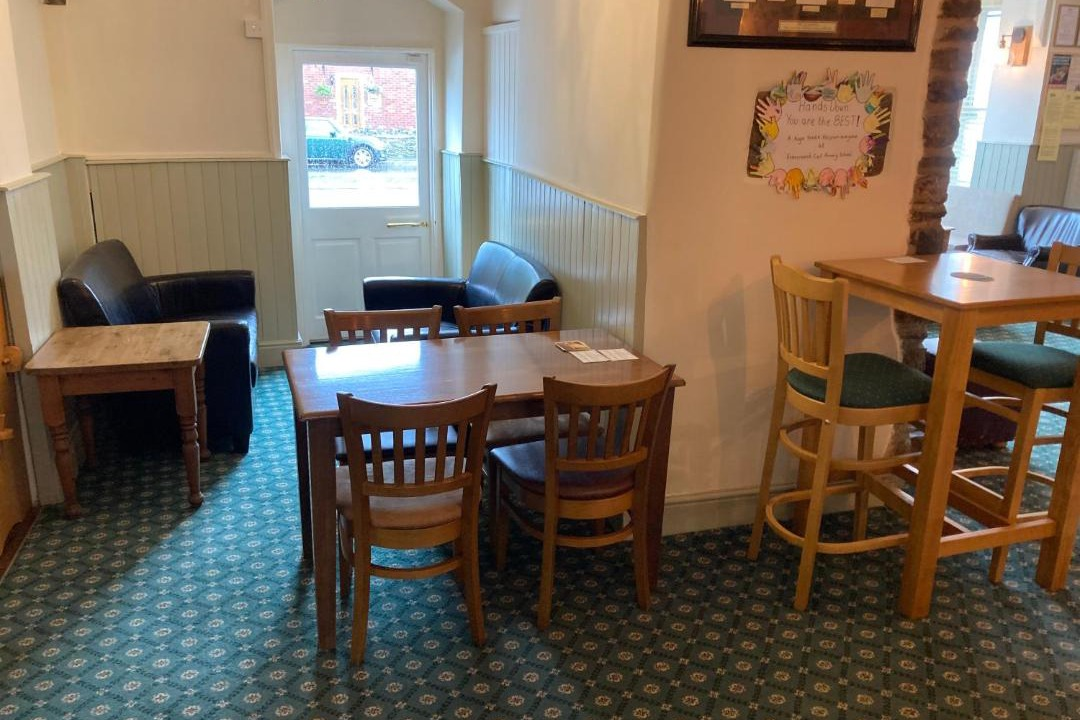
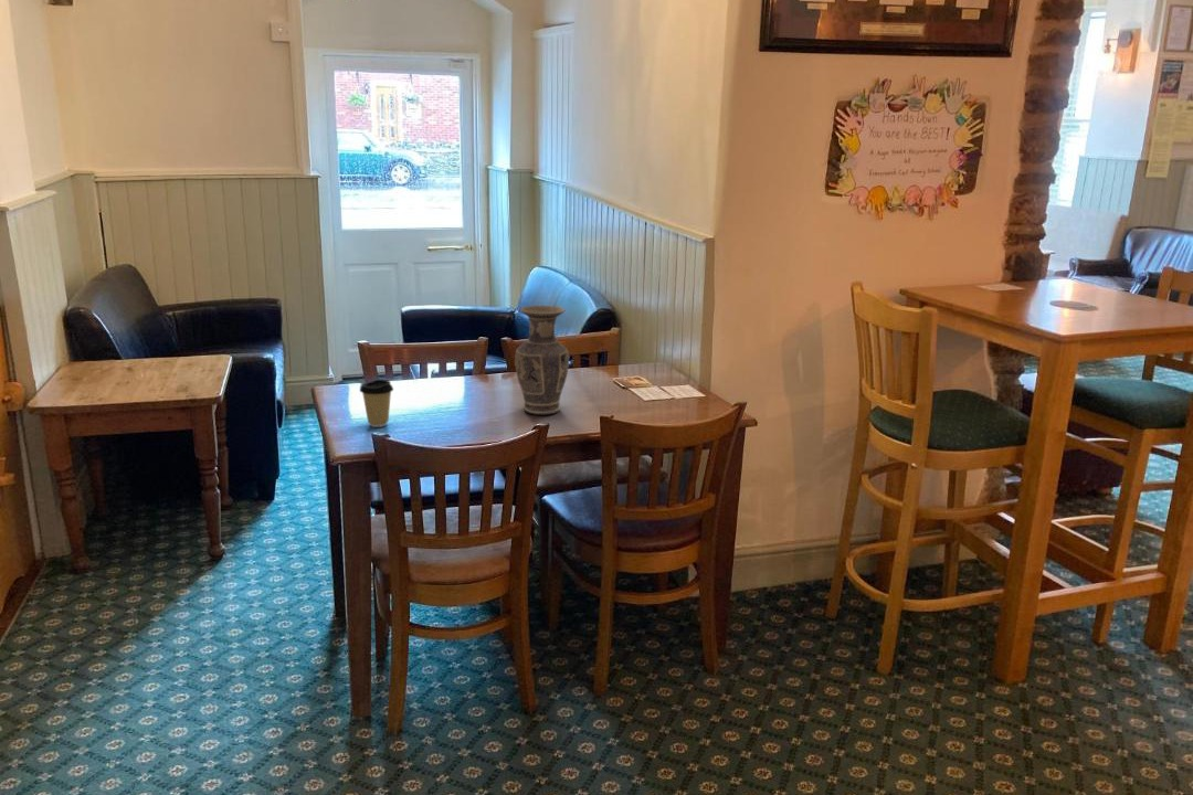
+ vase [514,304,570,416]
+ coffee cup [359,379,394,428]
